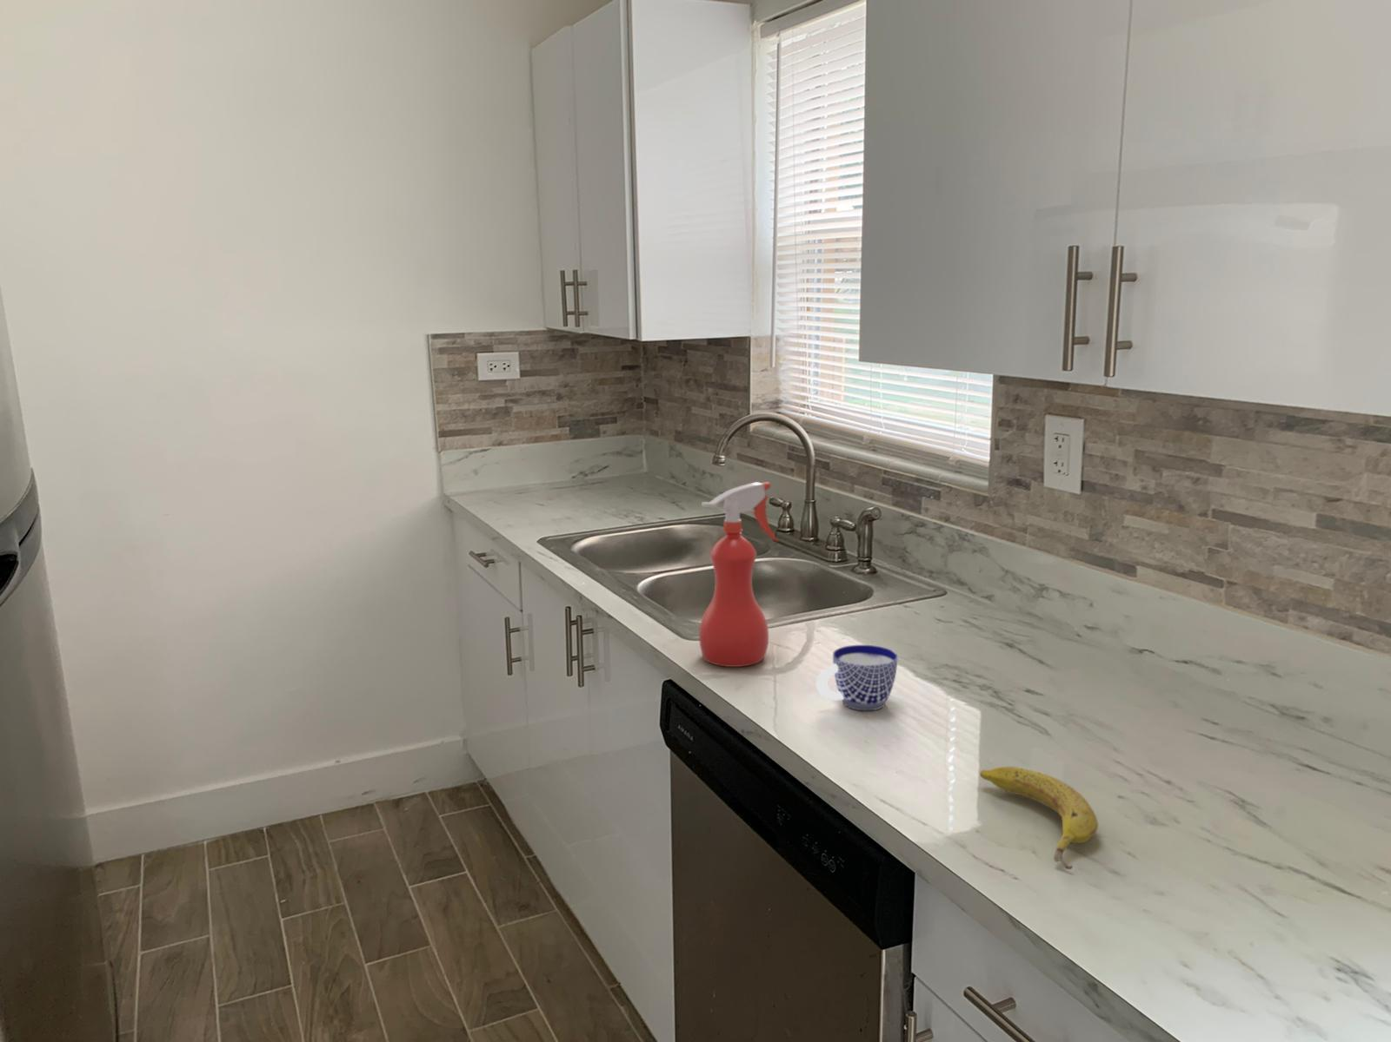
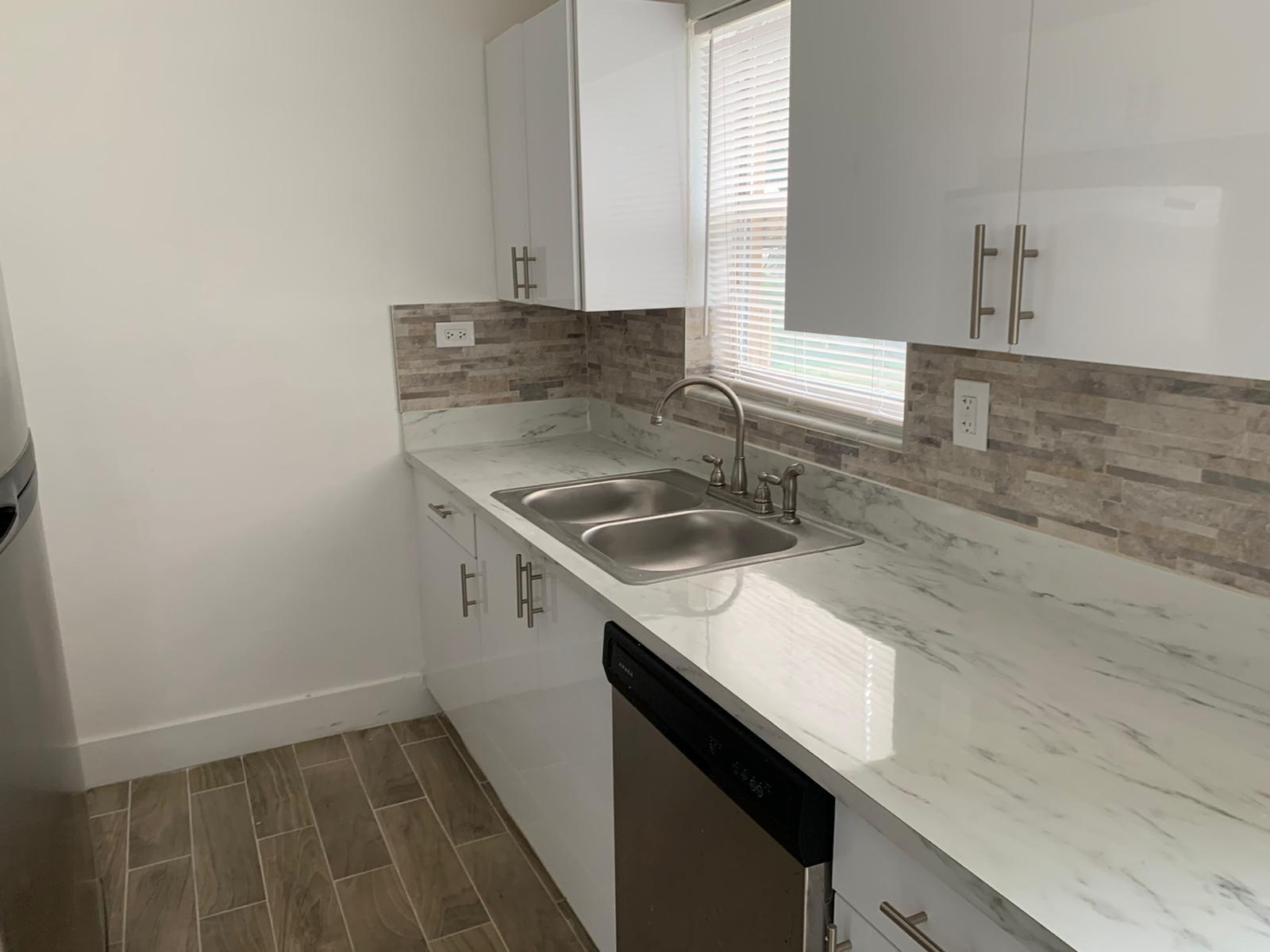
- cup [816,645,899,711]
- spray bottle [698,482,780,668]
- fruit [979,766,1099,870]
